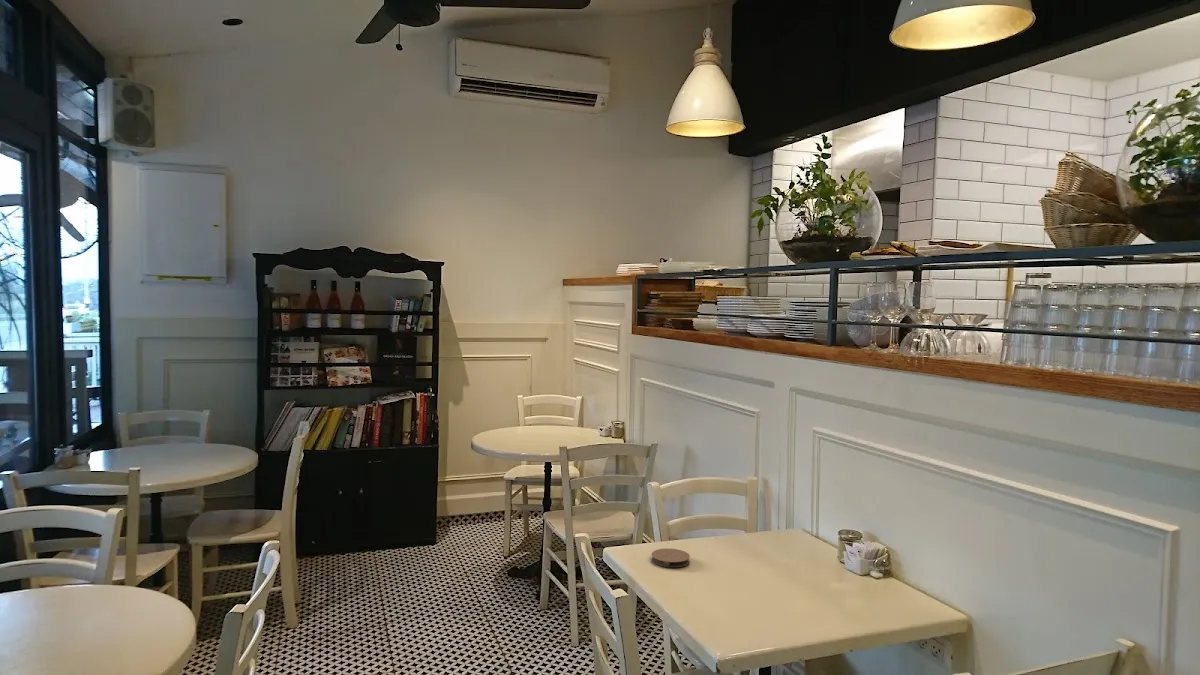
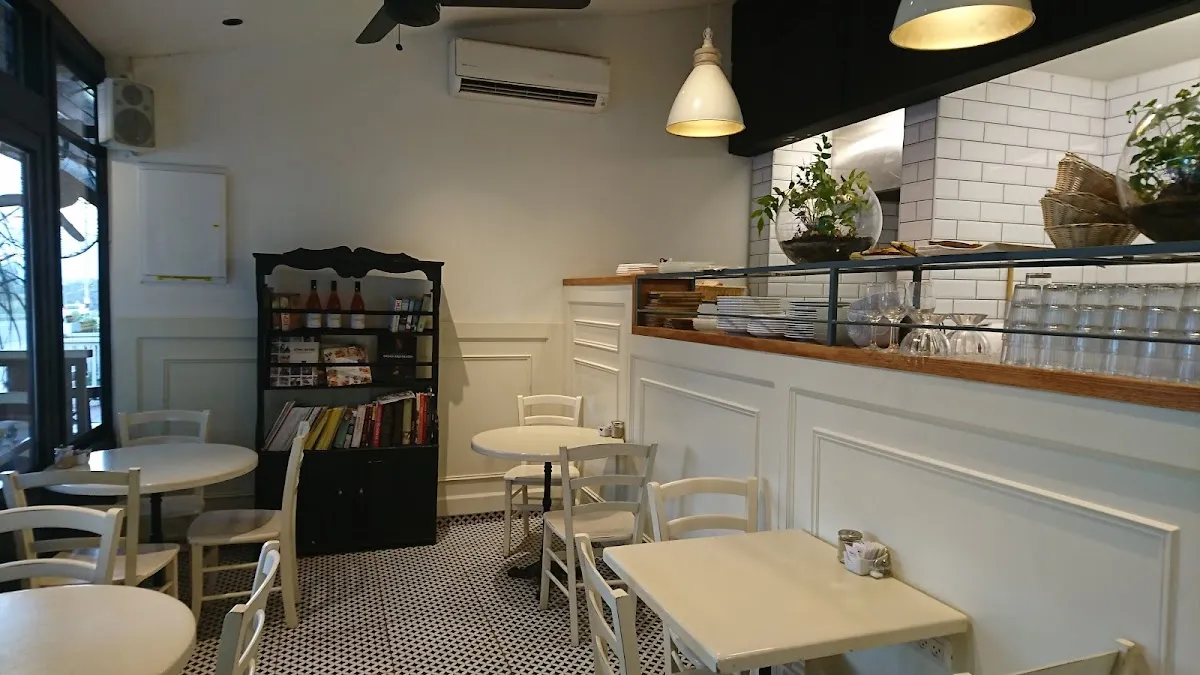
- coaster [651,548,691,568]
